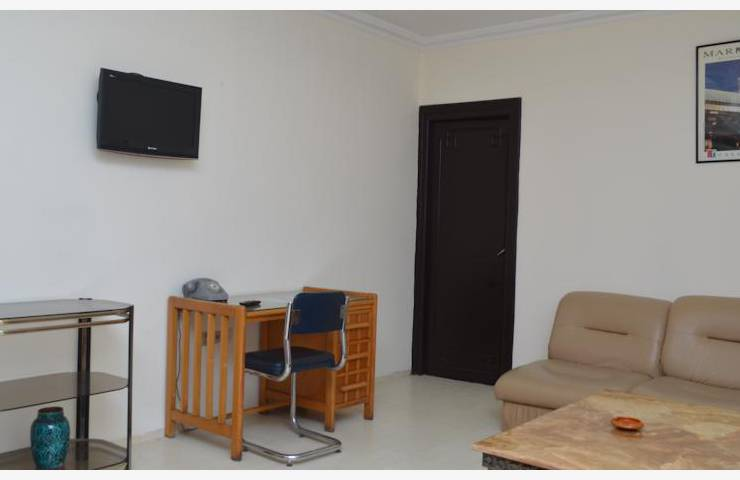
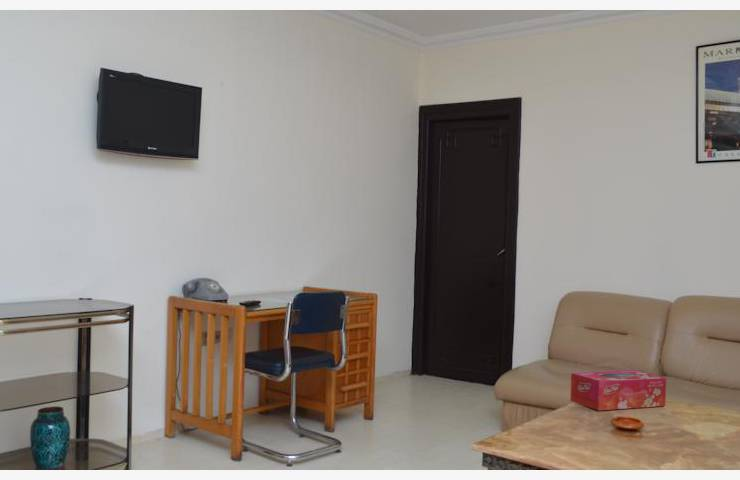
+ tissue box [569,369,667,411]
